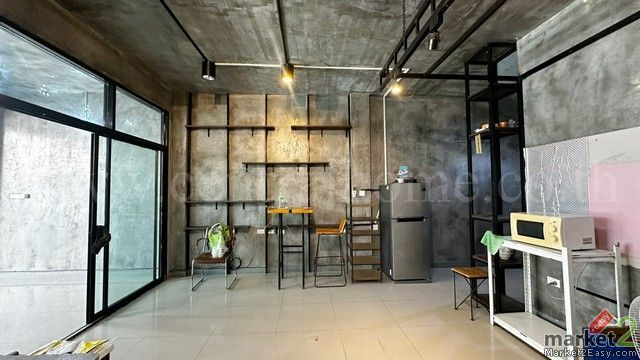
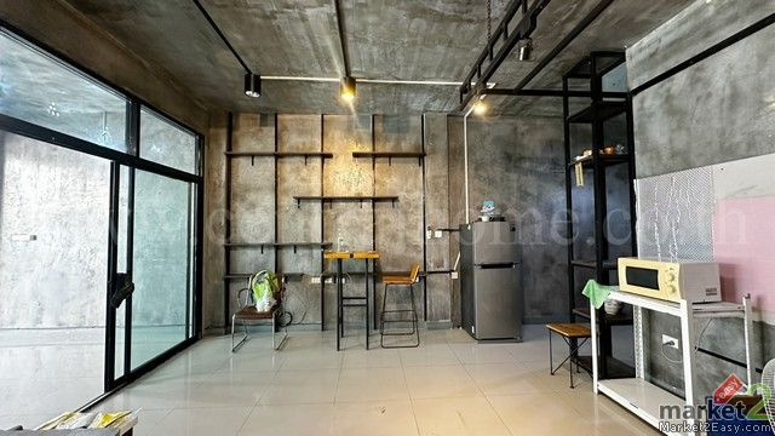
- shelving unit [344,202,383,285]
